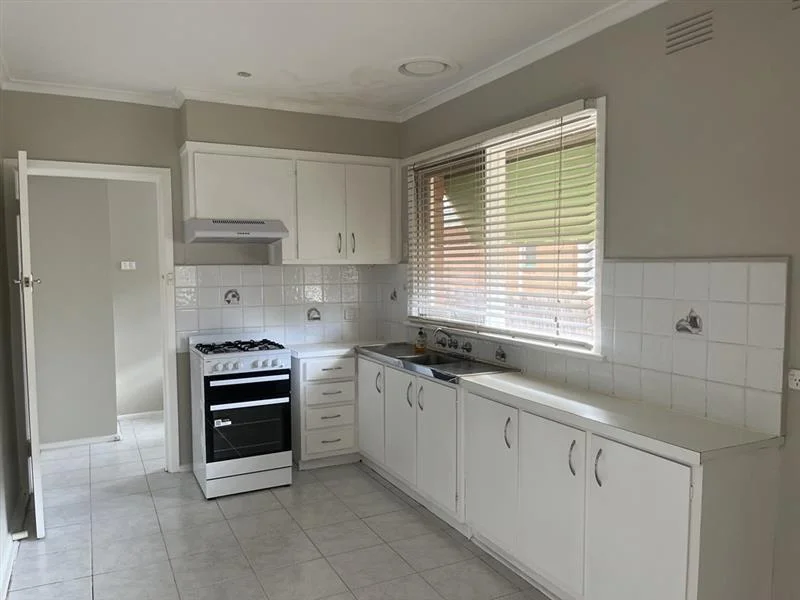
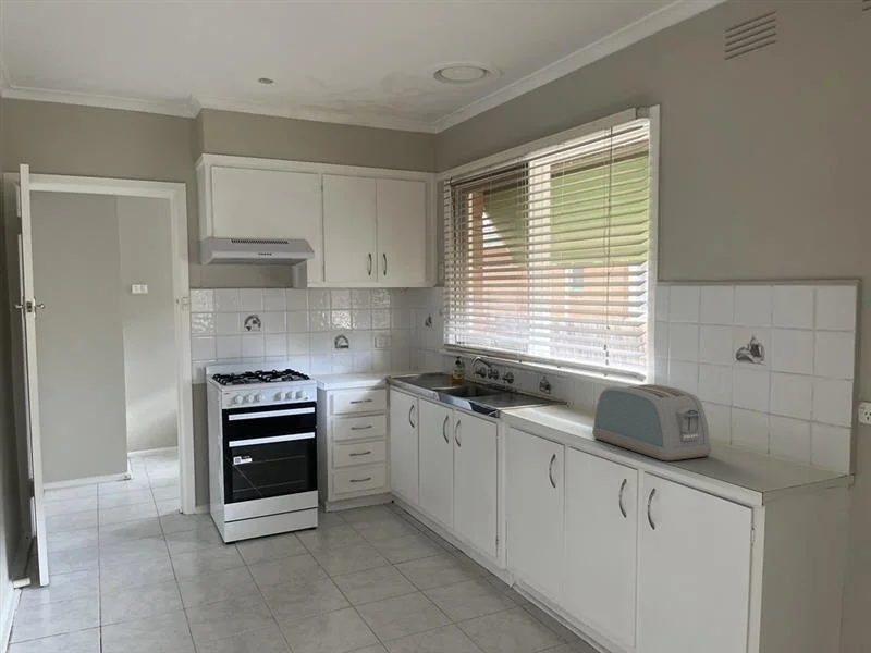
+ toaster [591,383,712,461]
